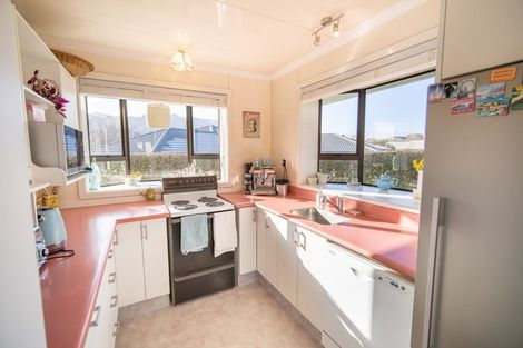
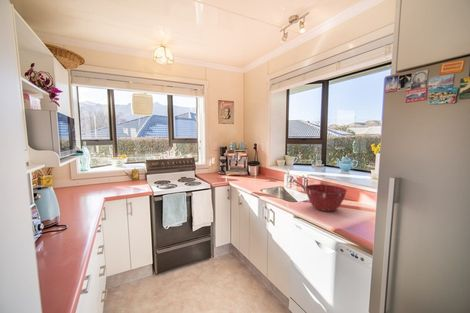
+ mixing bowl [304,183,348,212]
